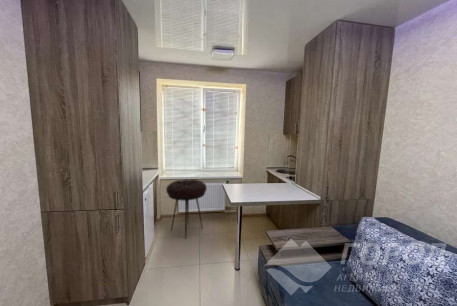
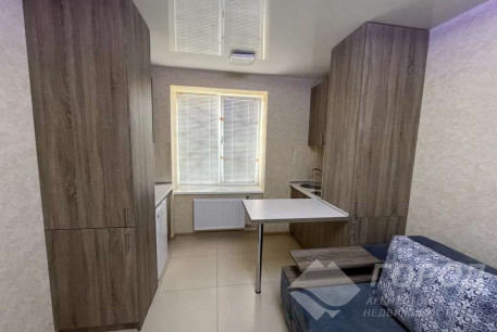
- stool [165,178,208,239]
